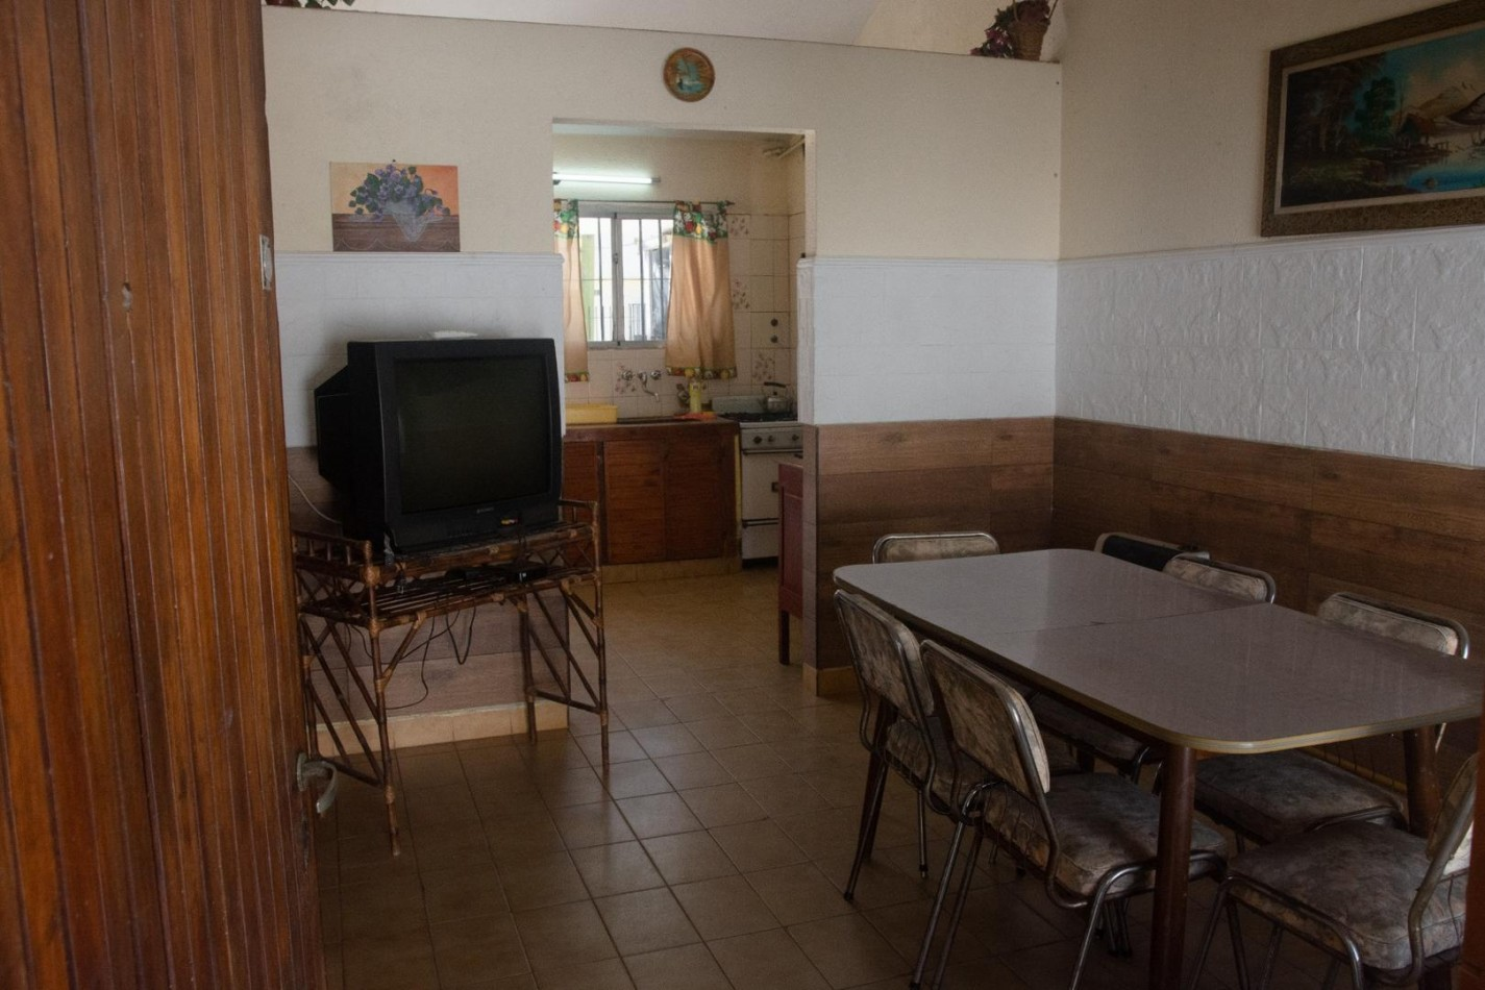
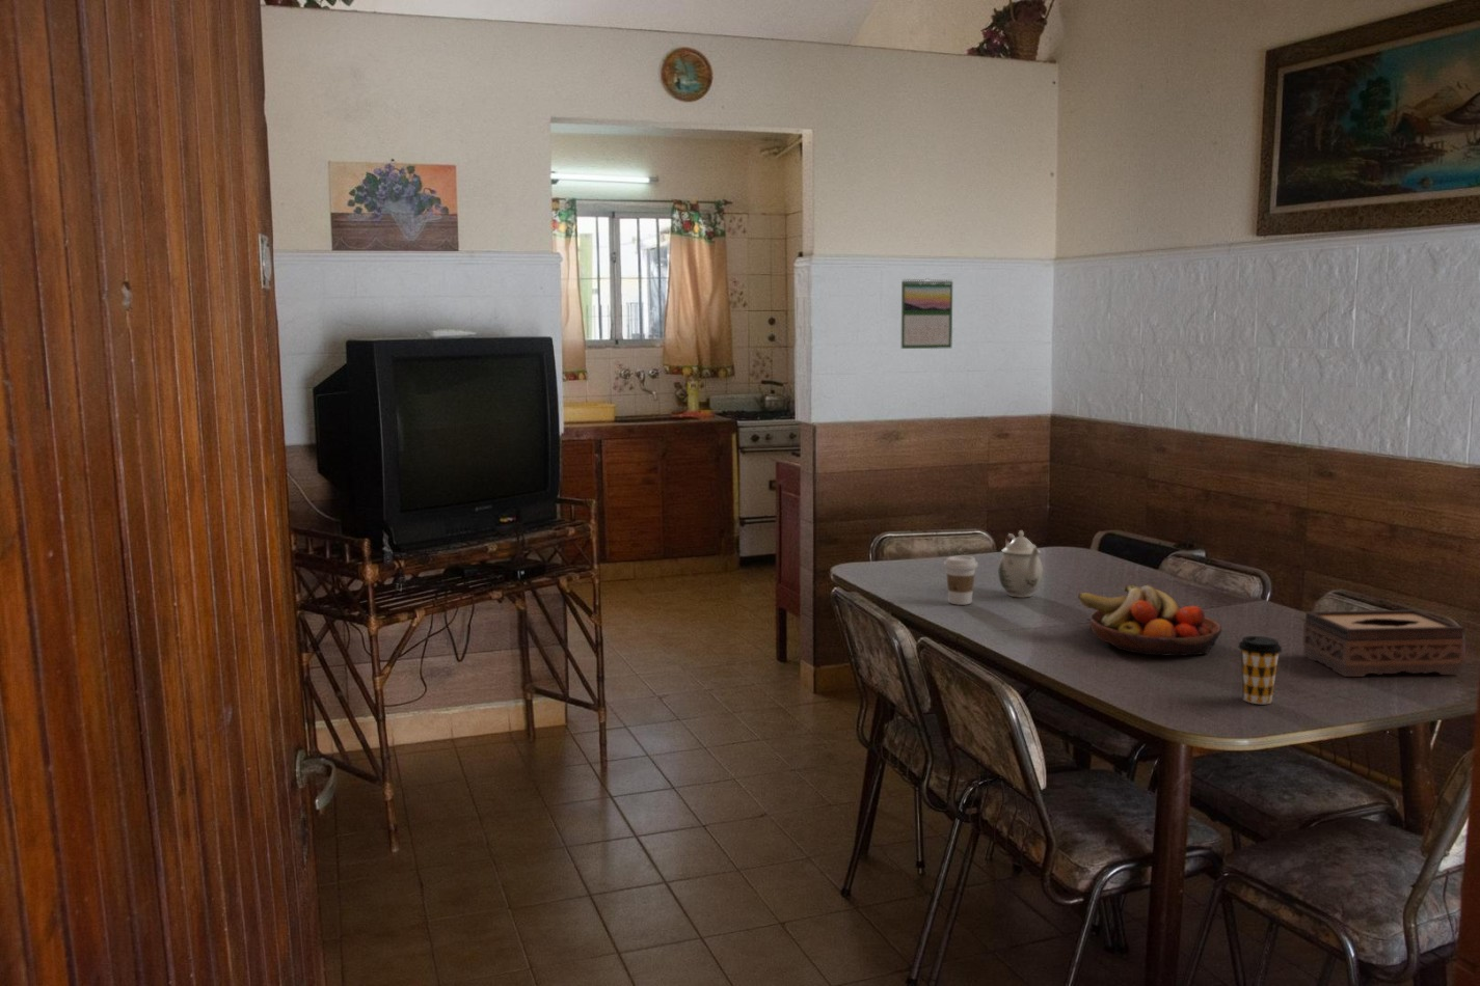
+ calendar [901,277,954,350]
+ tissue box [1302,610,1467,678]
+ coffee cup [943,555,979,606]
+ coffee cup [1237,635,1283,704]
+ teapot [997,529,1044,598]
+ fruit bowl [1077,584,1222,657]
